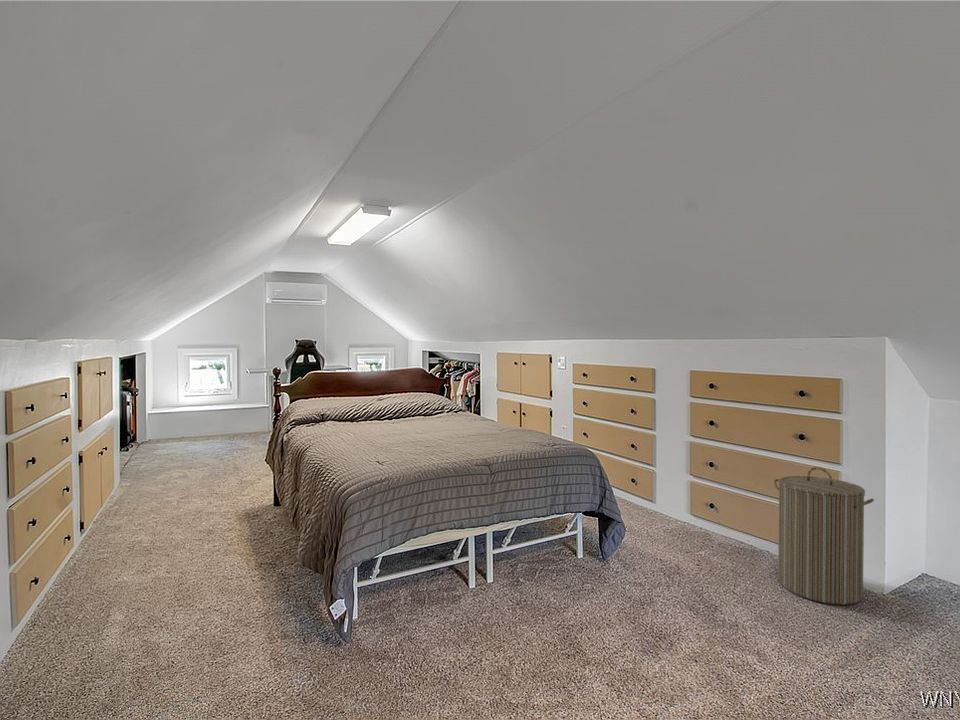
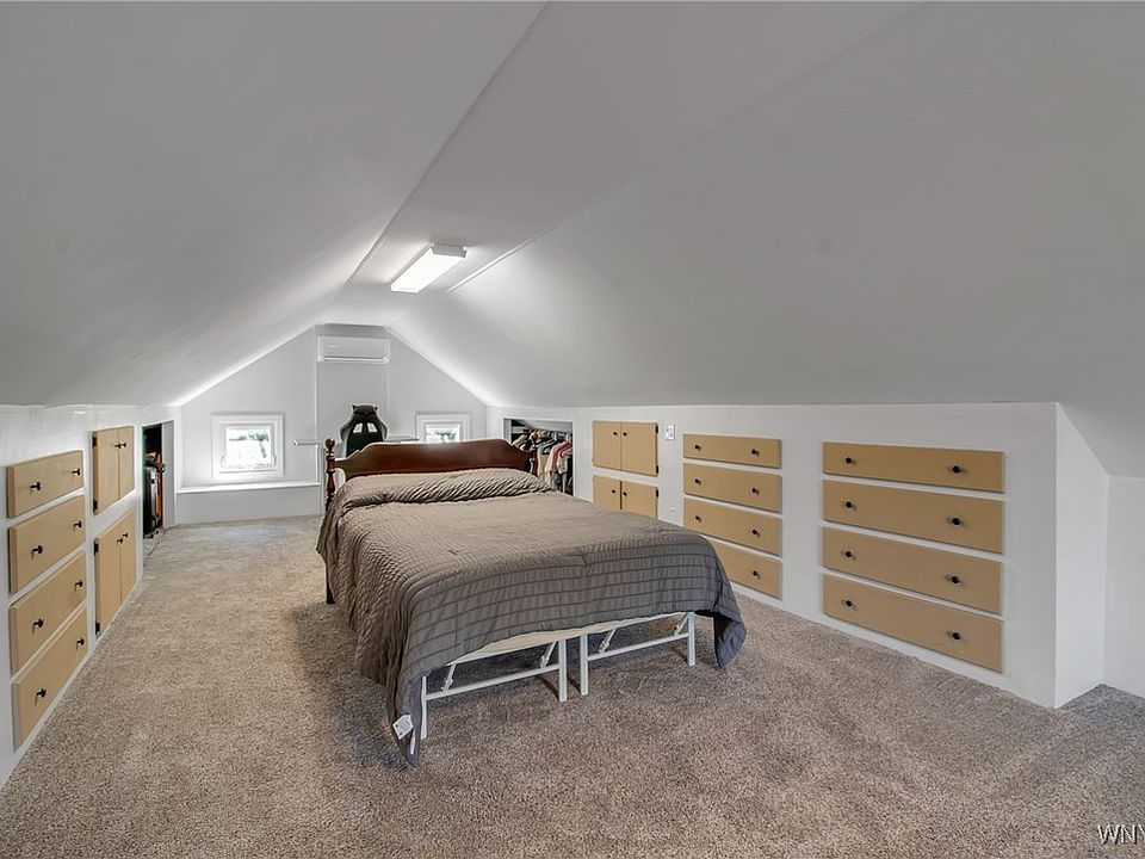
- laundry hamper [773,466,875,606]
